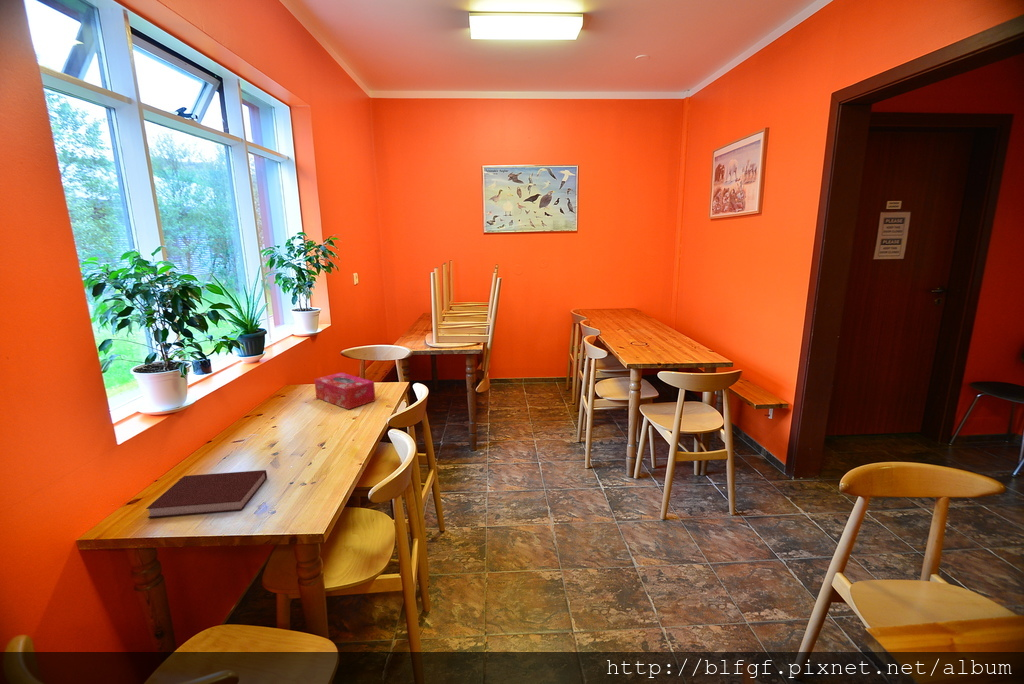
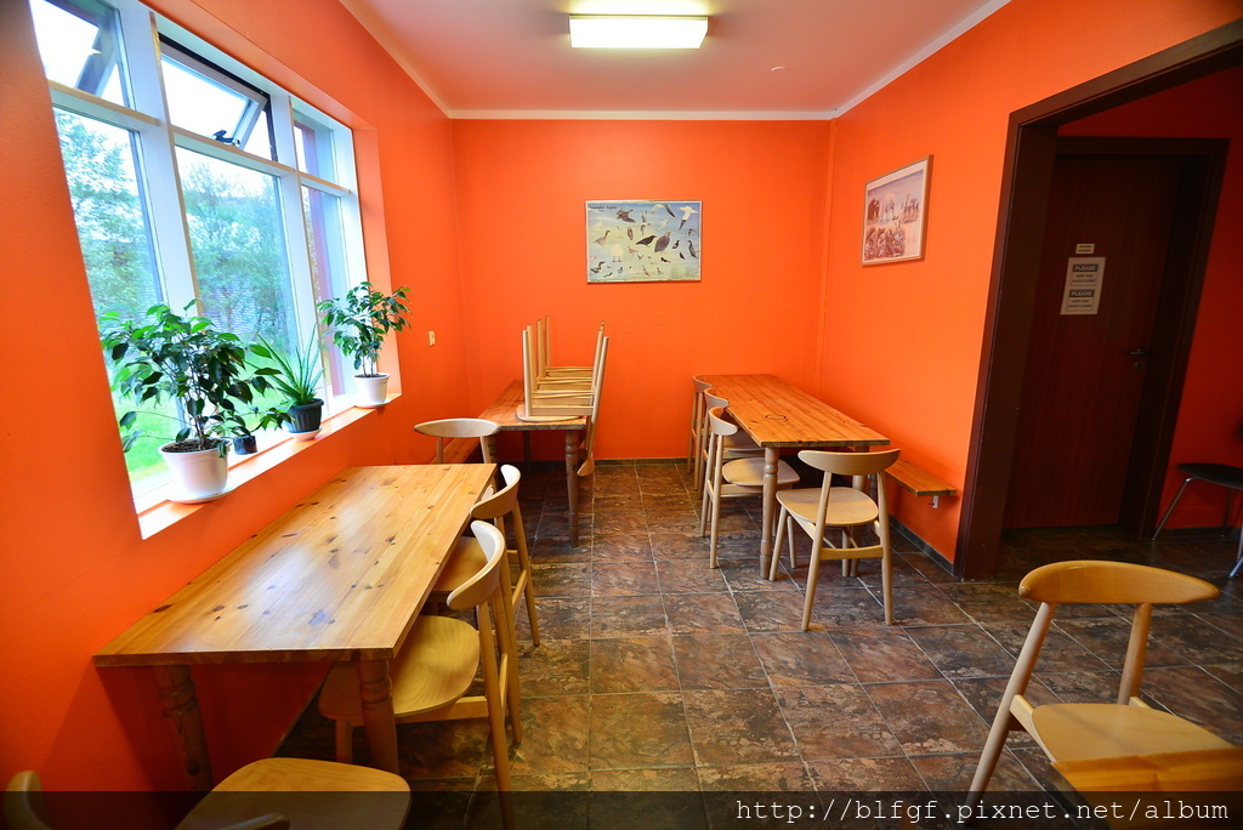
- tissue box [313,372,376,410]
- notebook [145,469,268,519]
